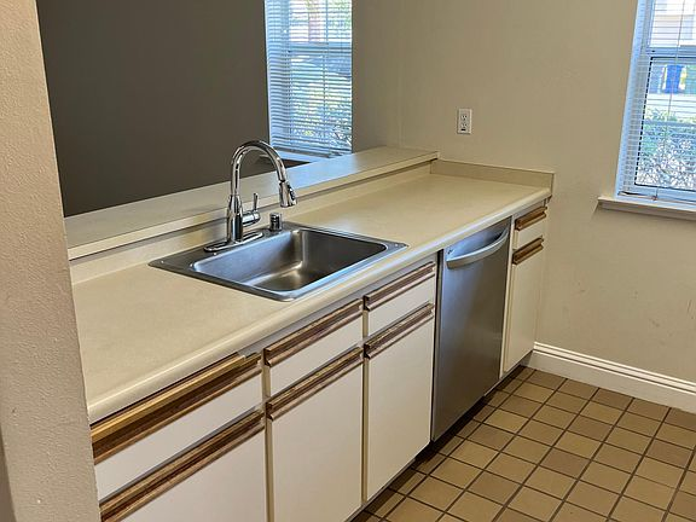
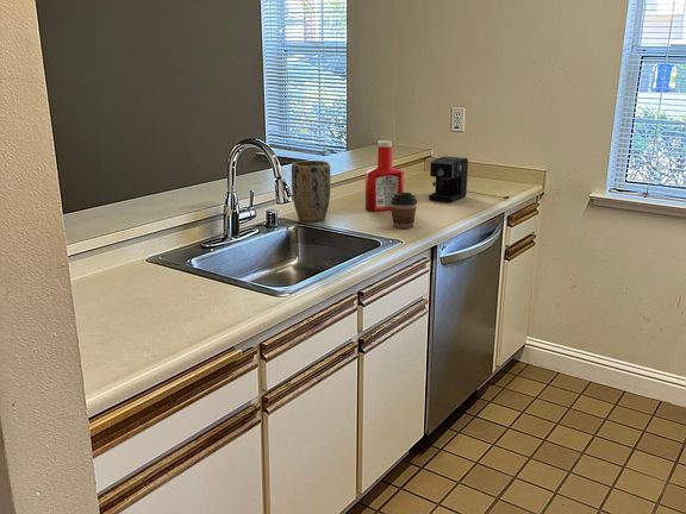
+ coffee maker [428,155,511,203]
+ plant pot [291,159,331,222]
+ coffee cup [391,192,418,230]
+ soap bottle [364,139,405,212]
